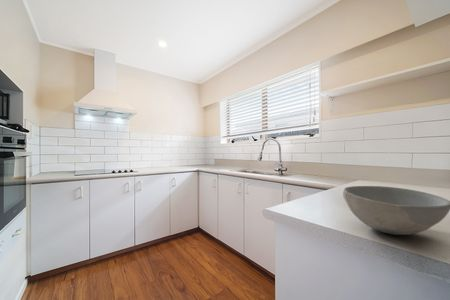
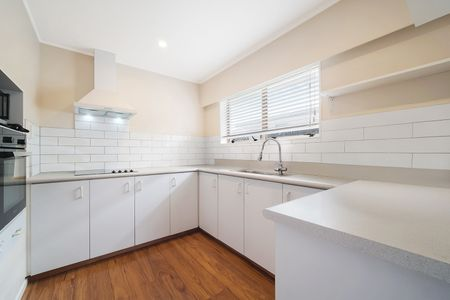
- bowl [342,185,450,236]
